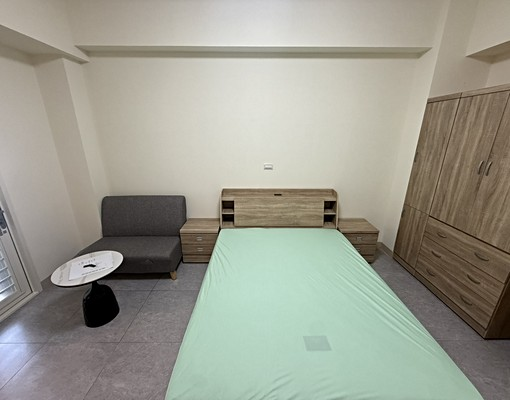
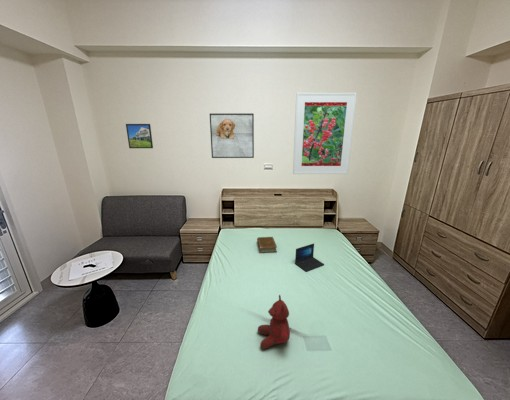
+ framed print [125,123,154,149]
+ teddy bear [257,294,291,350]
+ book [256,236,278,254]
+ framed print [292,92,358,175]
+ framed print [209,112,255,159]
+ laptop [294,243,325,272]
